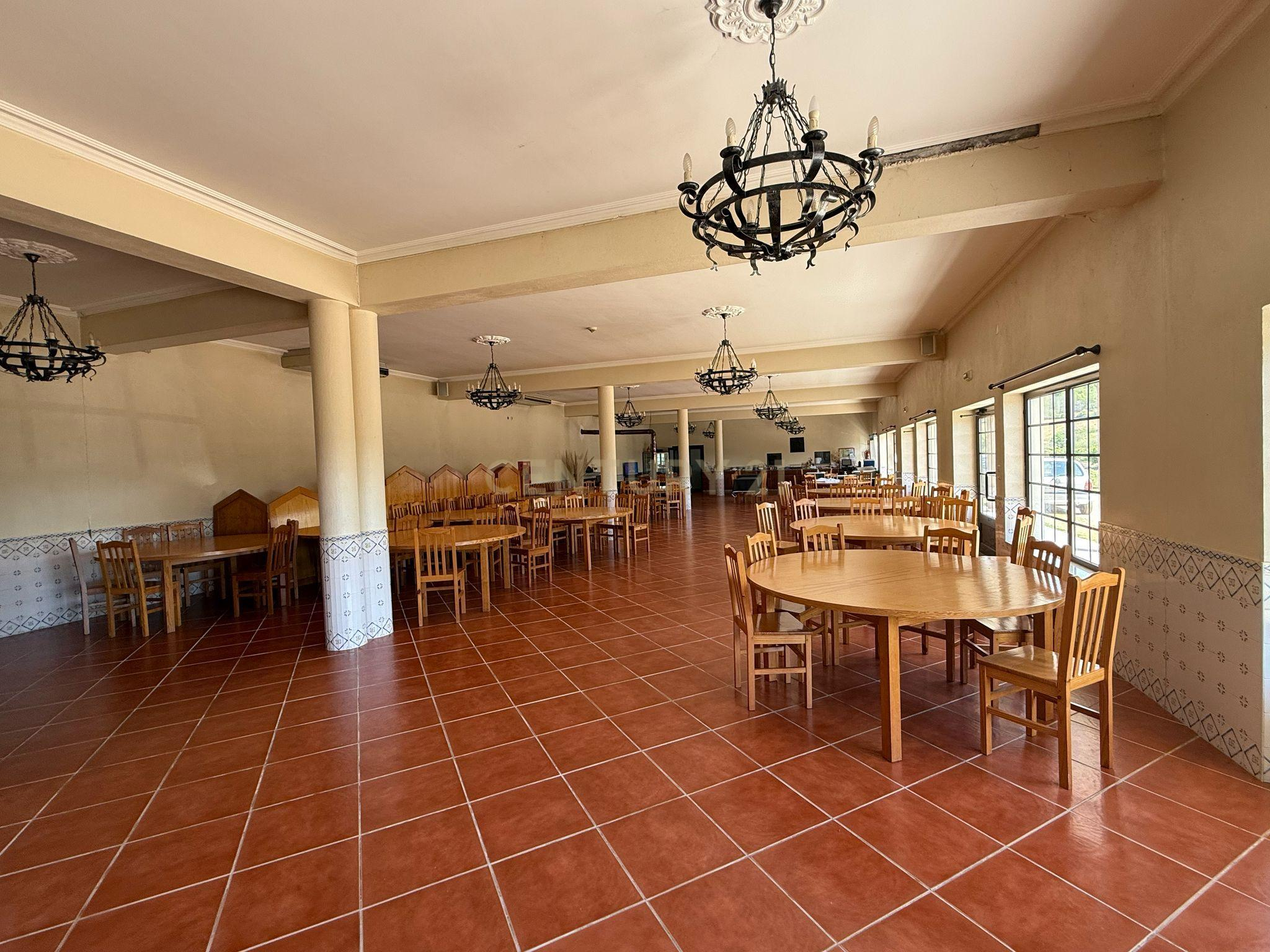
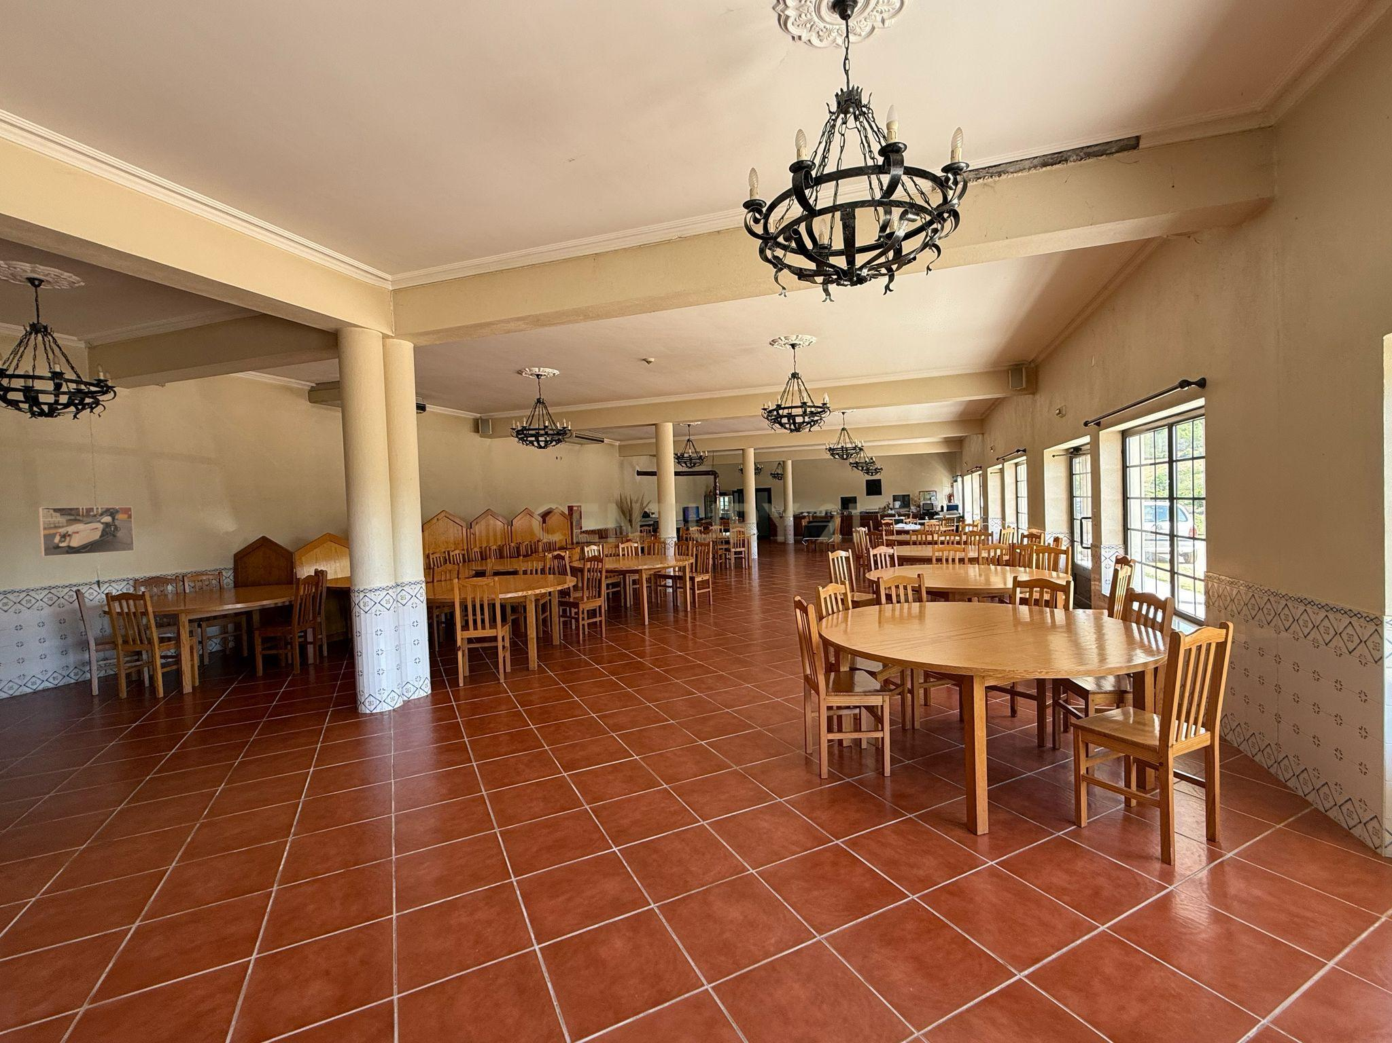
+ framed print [38,506,135,558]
